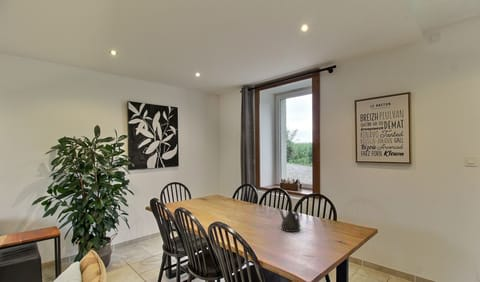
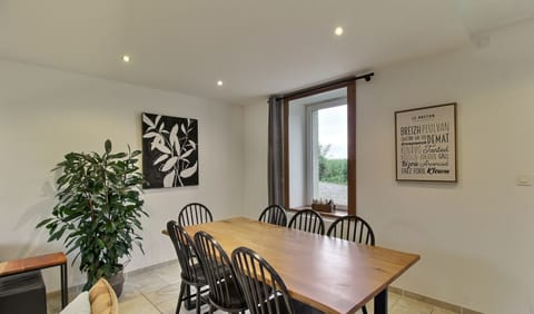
- teapot [277,207,302,233]
